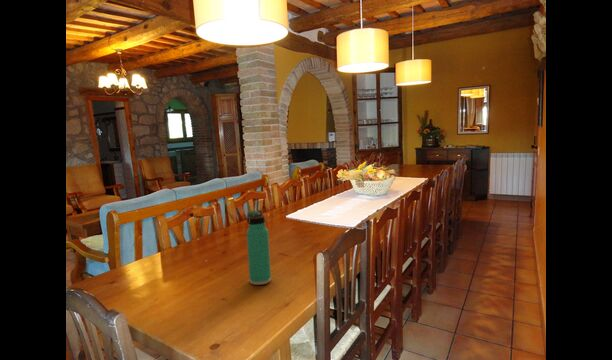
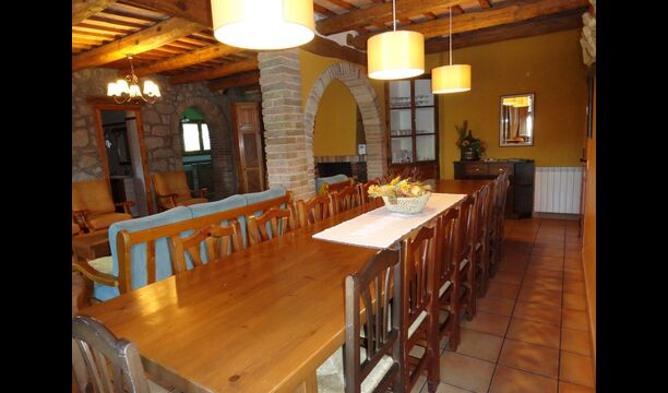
- thermos bottle [246,209,272,286]
